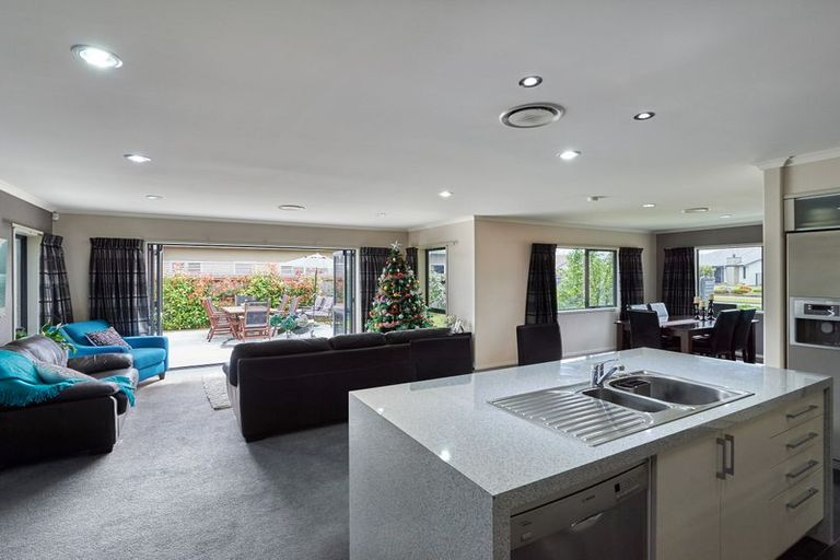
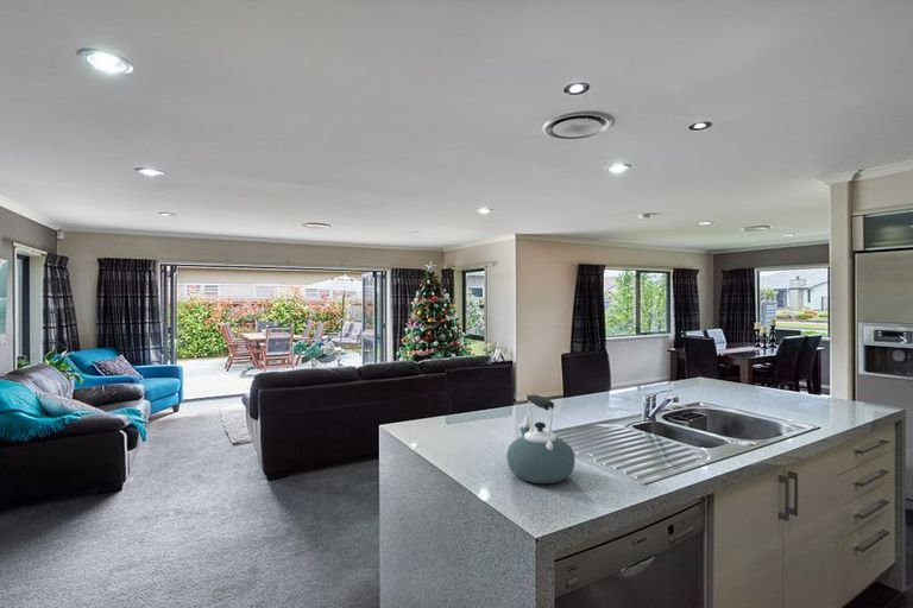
+ kettle [505,393,577,484]
